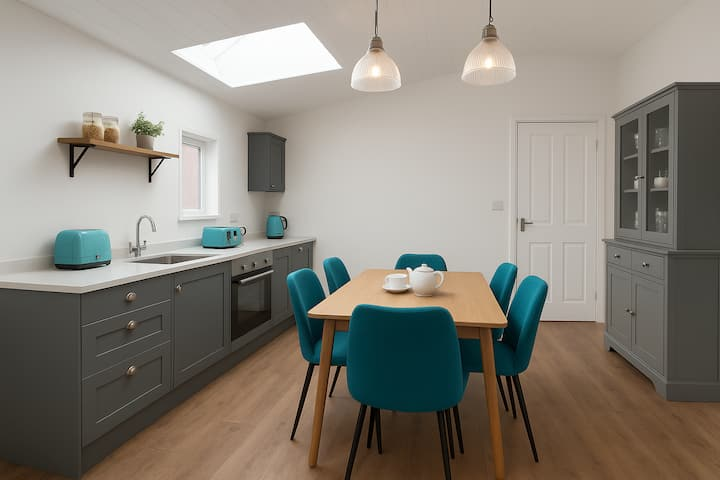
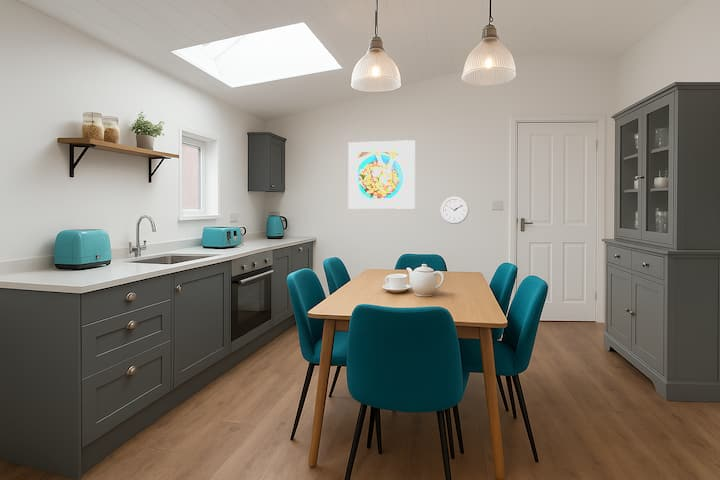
+ wall clock [440,196,469,225]
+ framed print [347,139,416,210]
